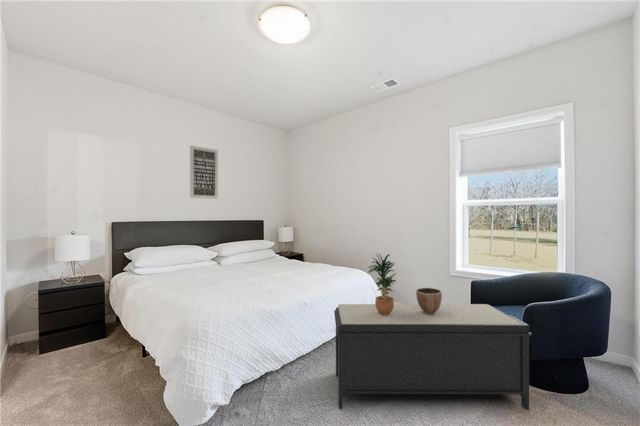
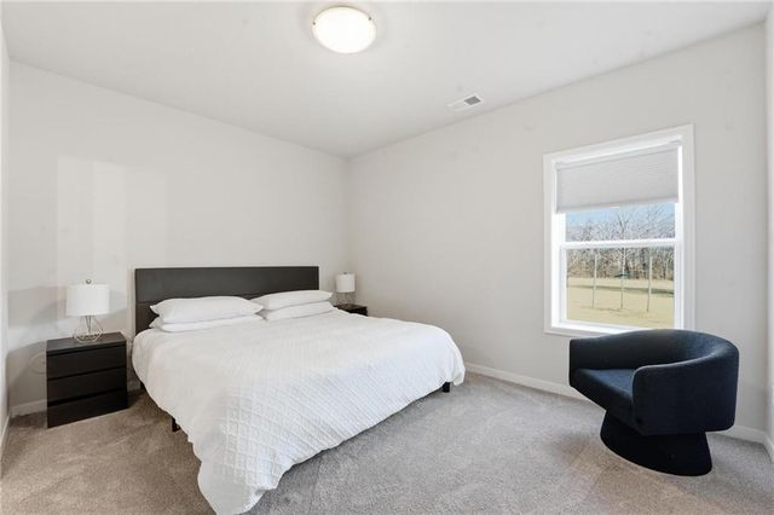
- decorative bowl [415,287,443,314]
- bench [333,303,533,411]
- potted plant [367,252,398,315]
- wall art [189,144,219,200]
